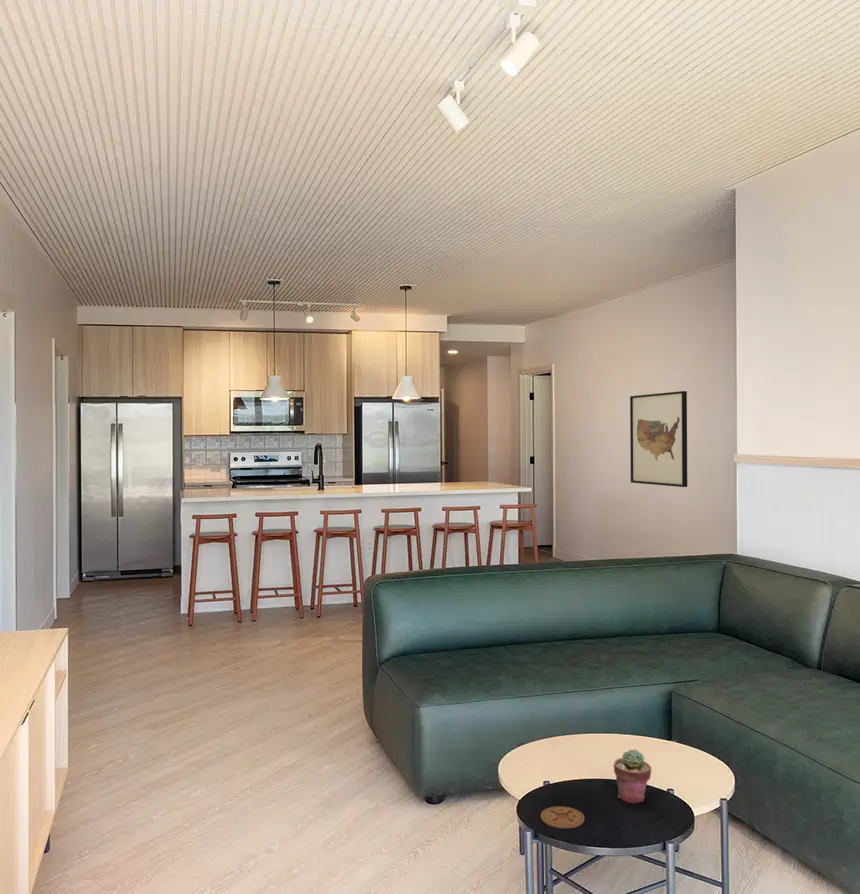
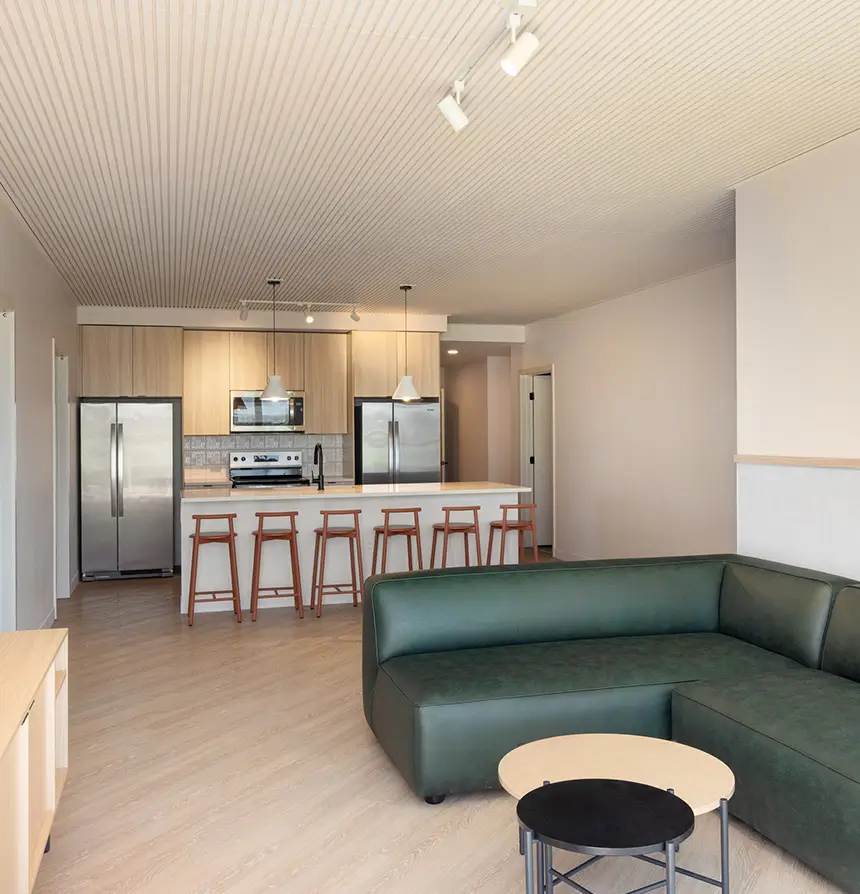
- coaster [540,805,585,829]
- potted succulent [613,748,652,804]
- wall art [629,390,688,488]
